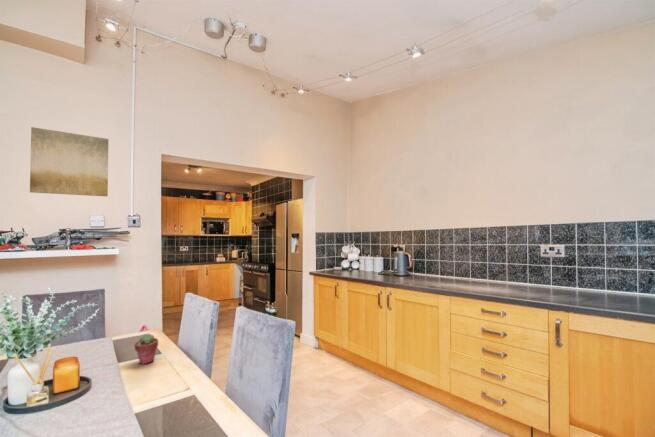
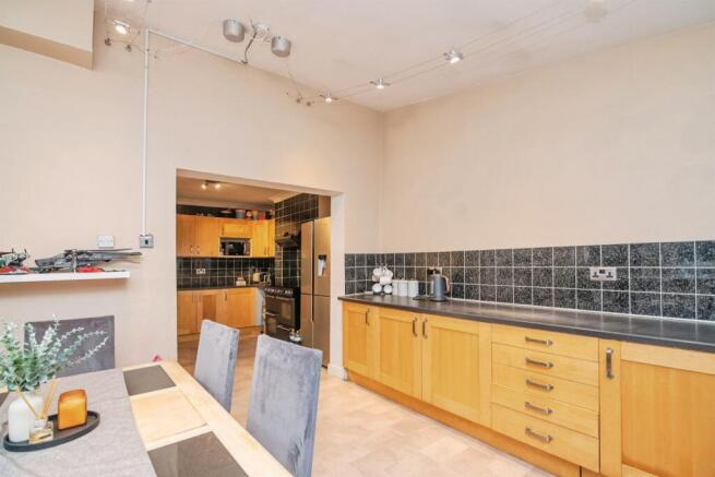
- wall art [29,126,110,197]
- potted succulent [133,333,159,365]
